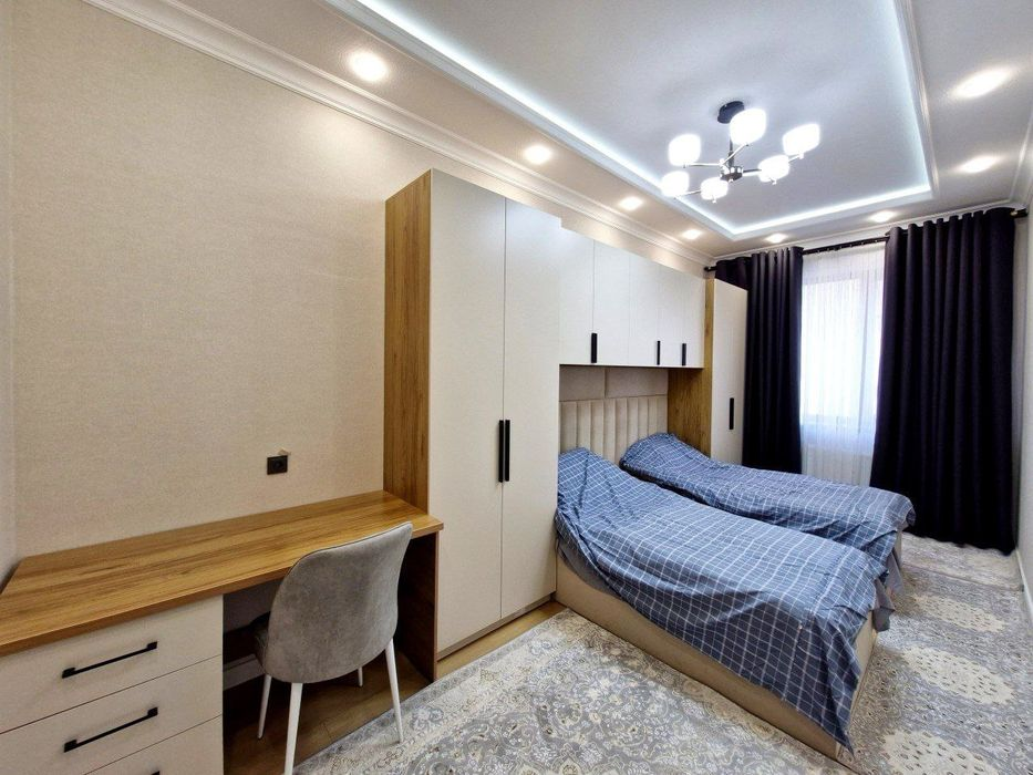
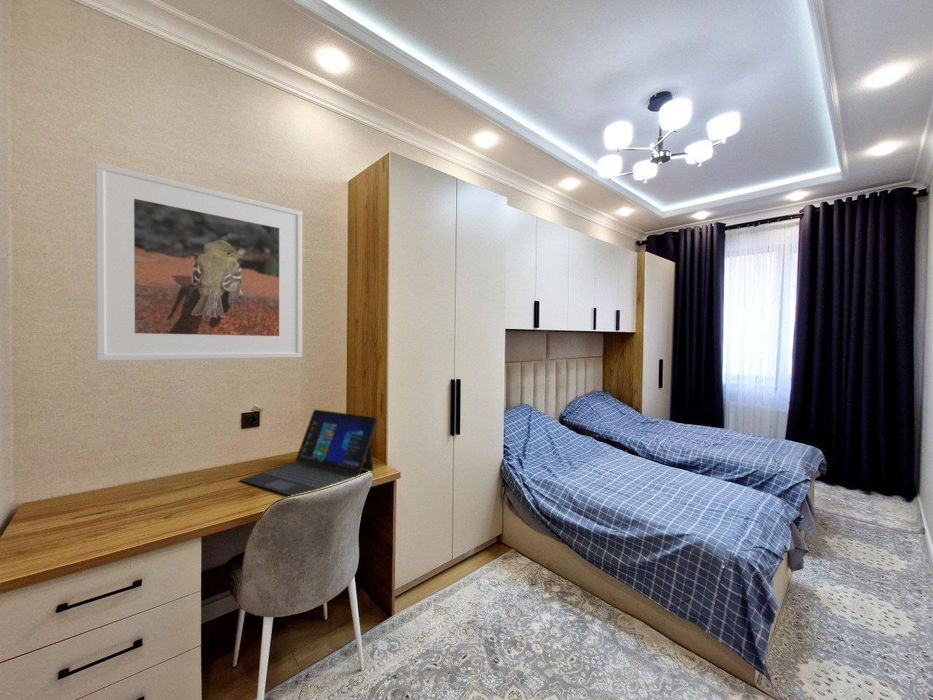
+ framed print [94,161,303,362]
+ laptop [239,408,378,497]
